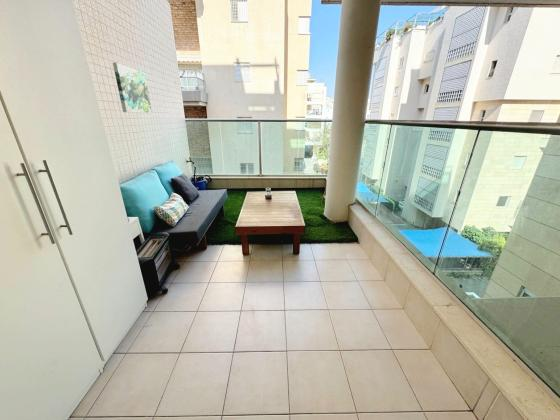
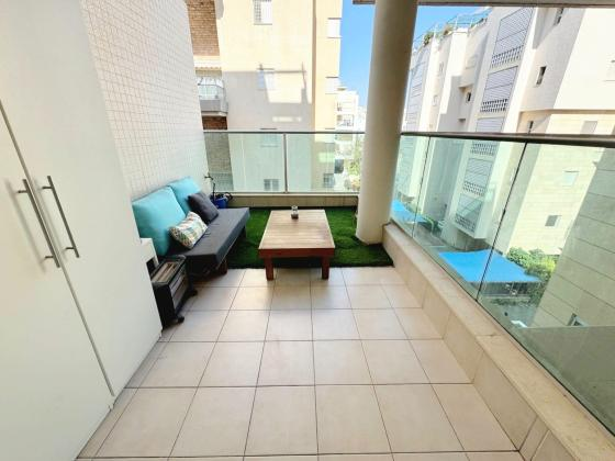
- wall art [112,62,153,115]
